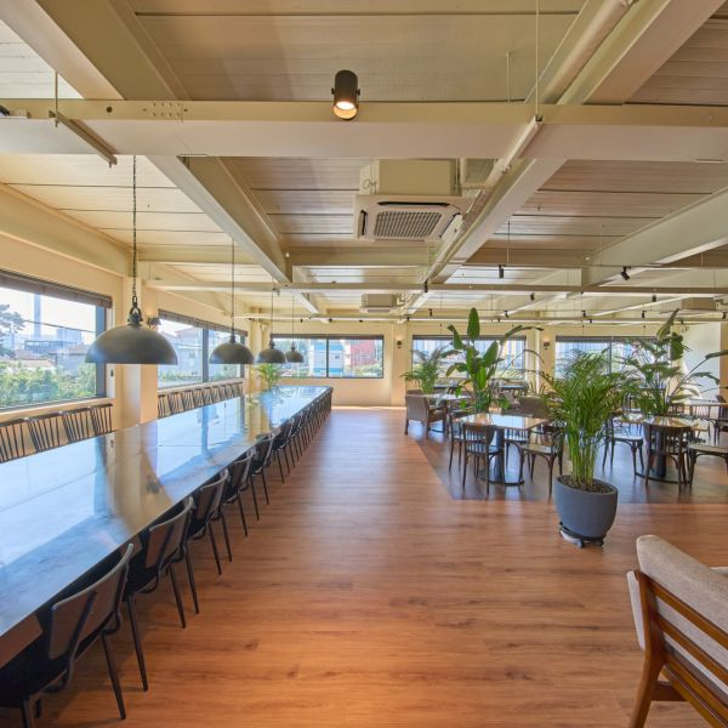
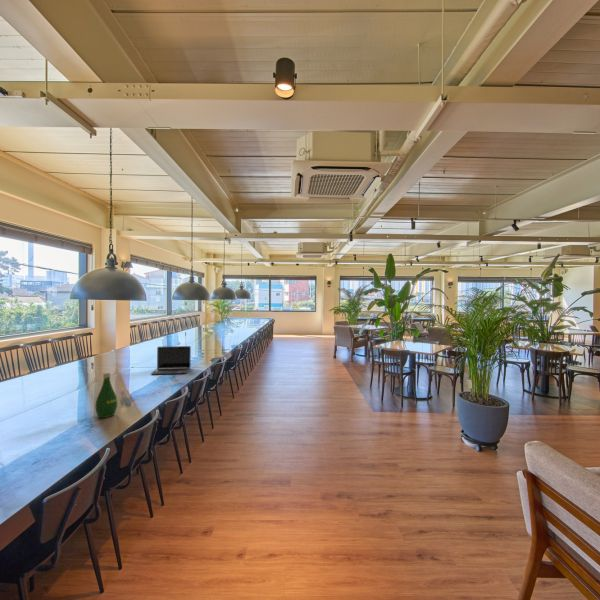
+ bottle [95,372,118,419]
+ laptop [150,345,192,375]
